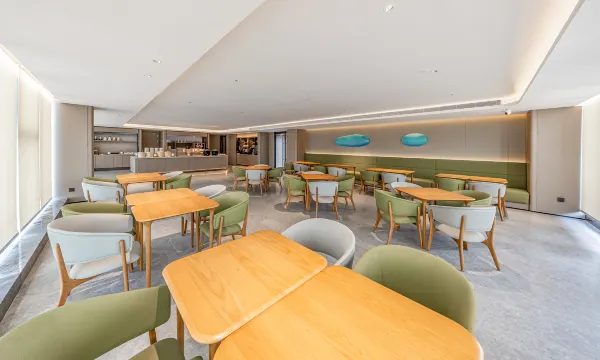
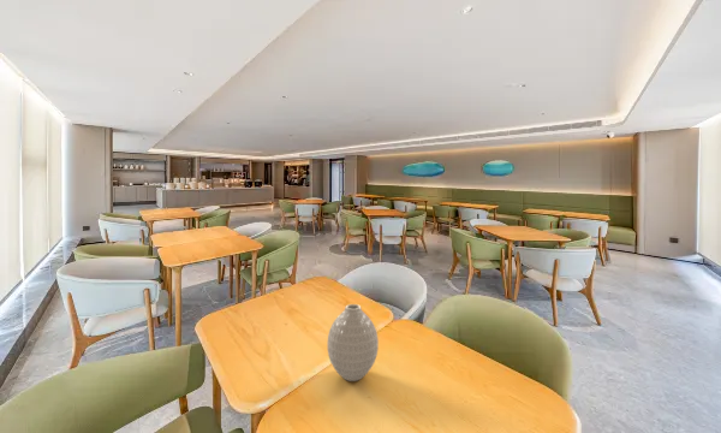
+ vase [327,303,380,382]
